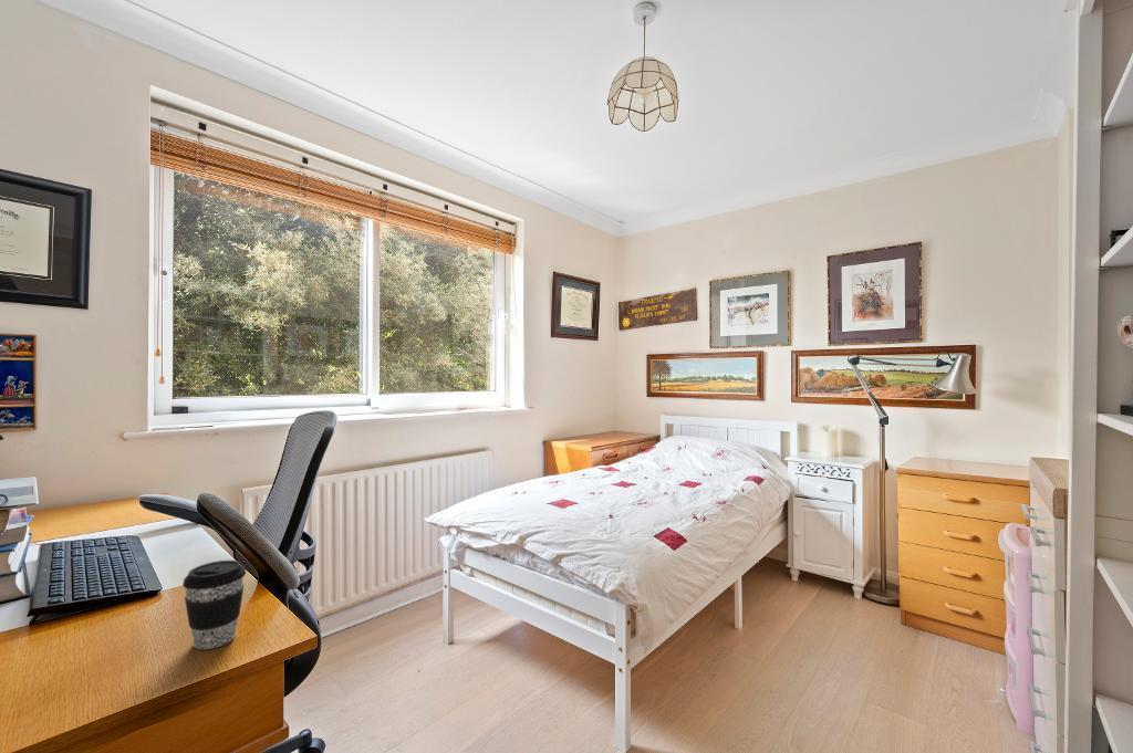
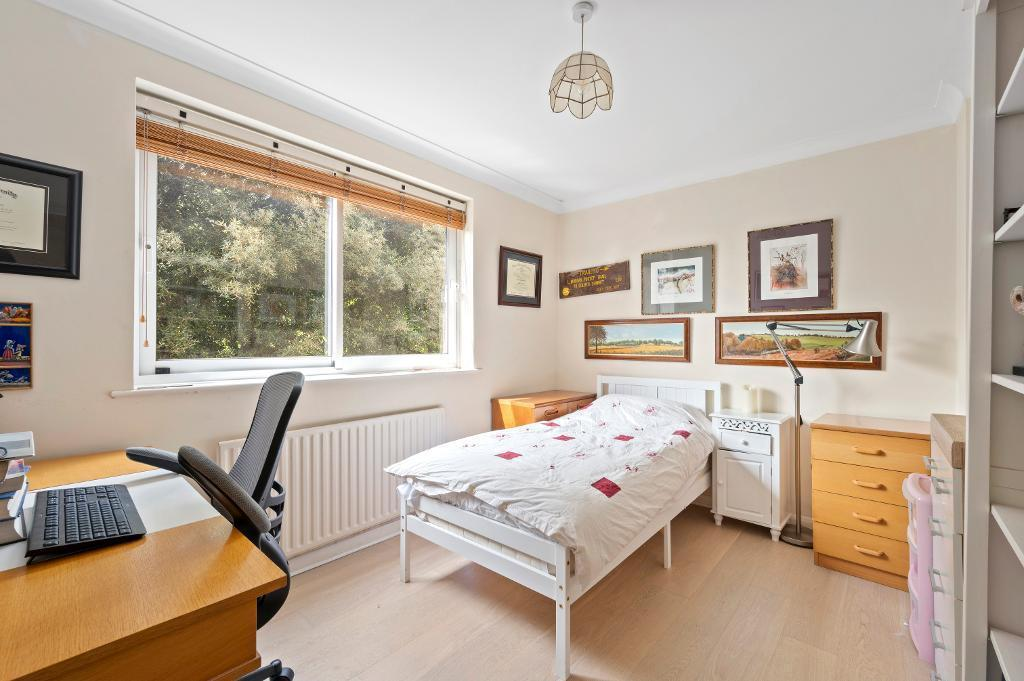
- coffee cup [181,559,247,650]
